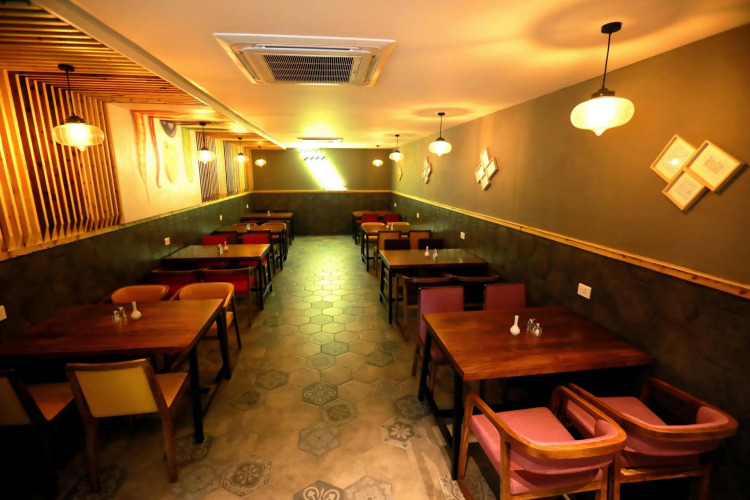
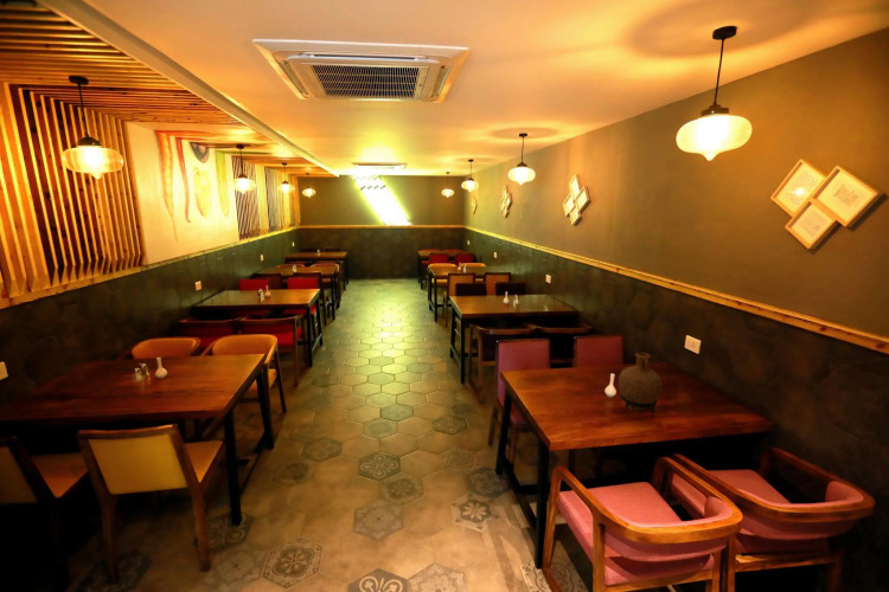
+ vase [618,352,663,419]
